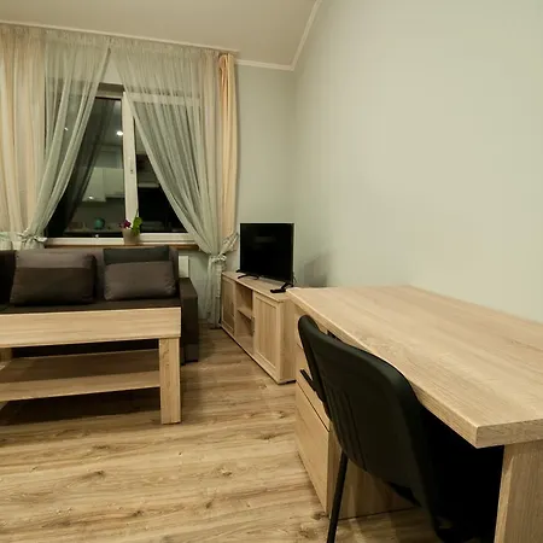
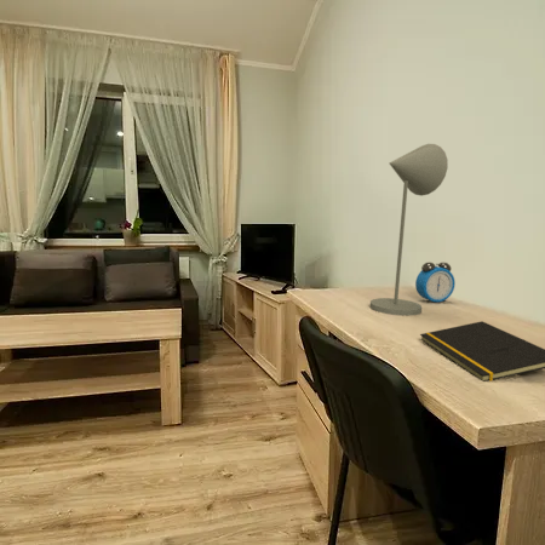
+ alarm clock [414,262,457,304]
+ desk lamp [369,143,449,317]
+ notepad [419,320,545,383]
